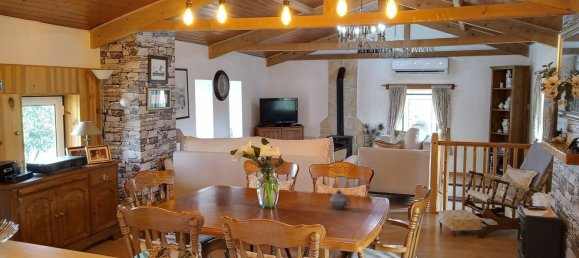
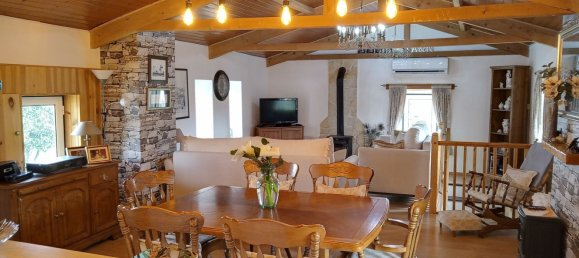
- teapot [326,189,352,210]
